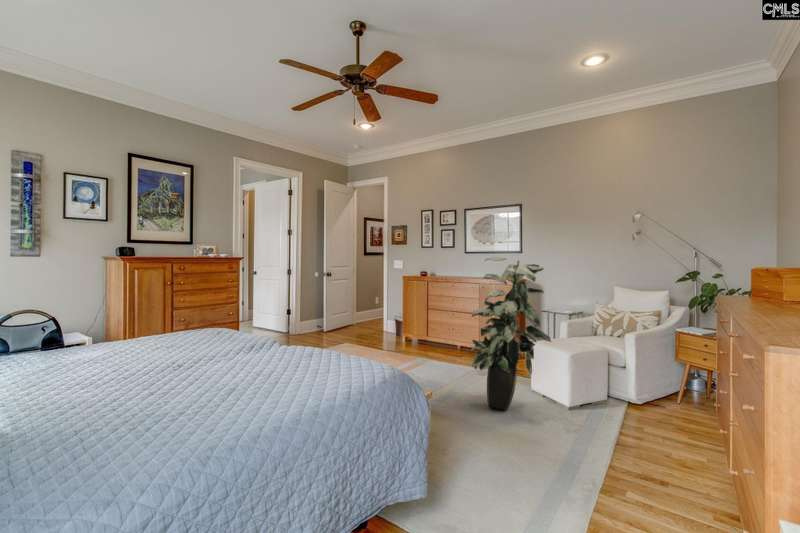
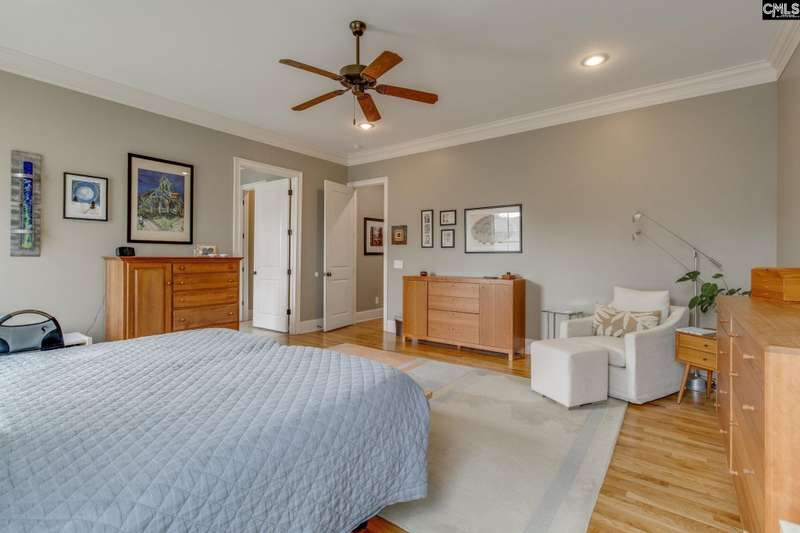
- indoor plant [470,256,552,411]
